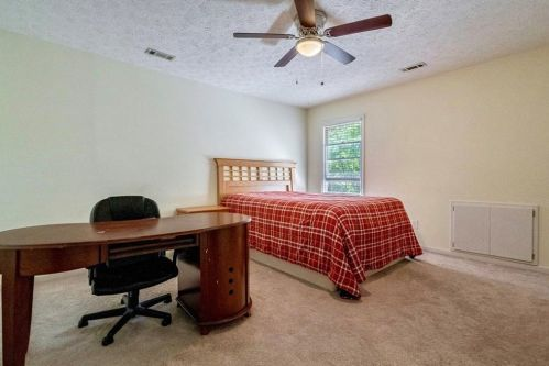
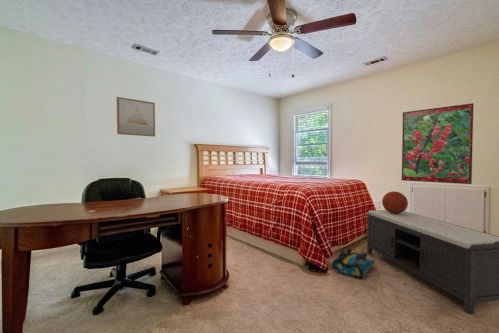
+ tote bag [331,248,376,280]
+ wall art [116,96,156,138]
+ bench [365,209,499,315]
+ basket ball [381,190,409,214]
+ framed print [401,102,474,185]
